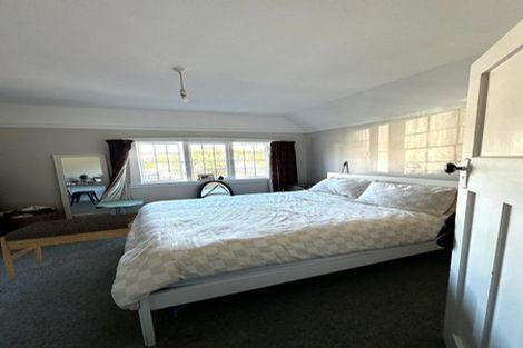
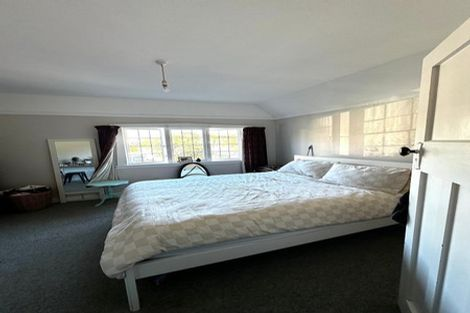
- bench [0,211,139,279]
